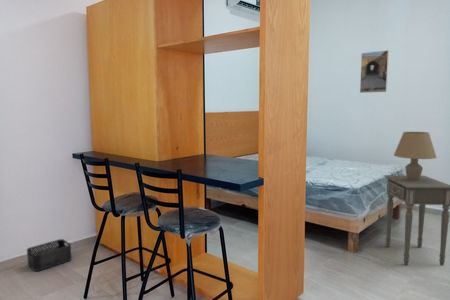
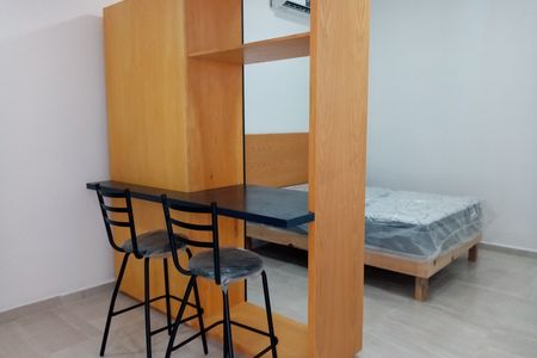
- table lamp [393,131,438,181]
- side table [383,174,450,267]
- storage bin [26,238,73,272]
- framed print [359,49,390,94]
